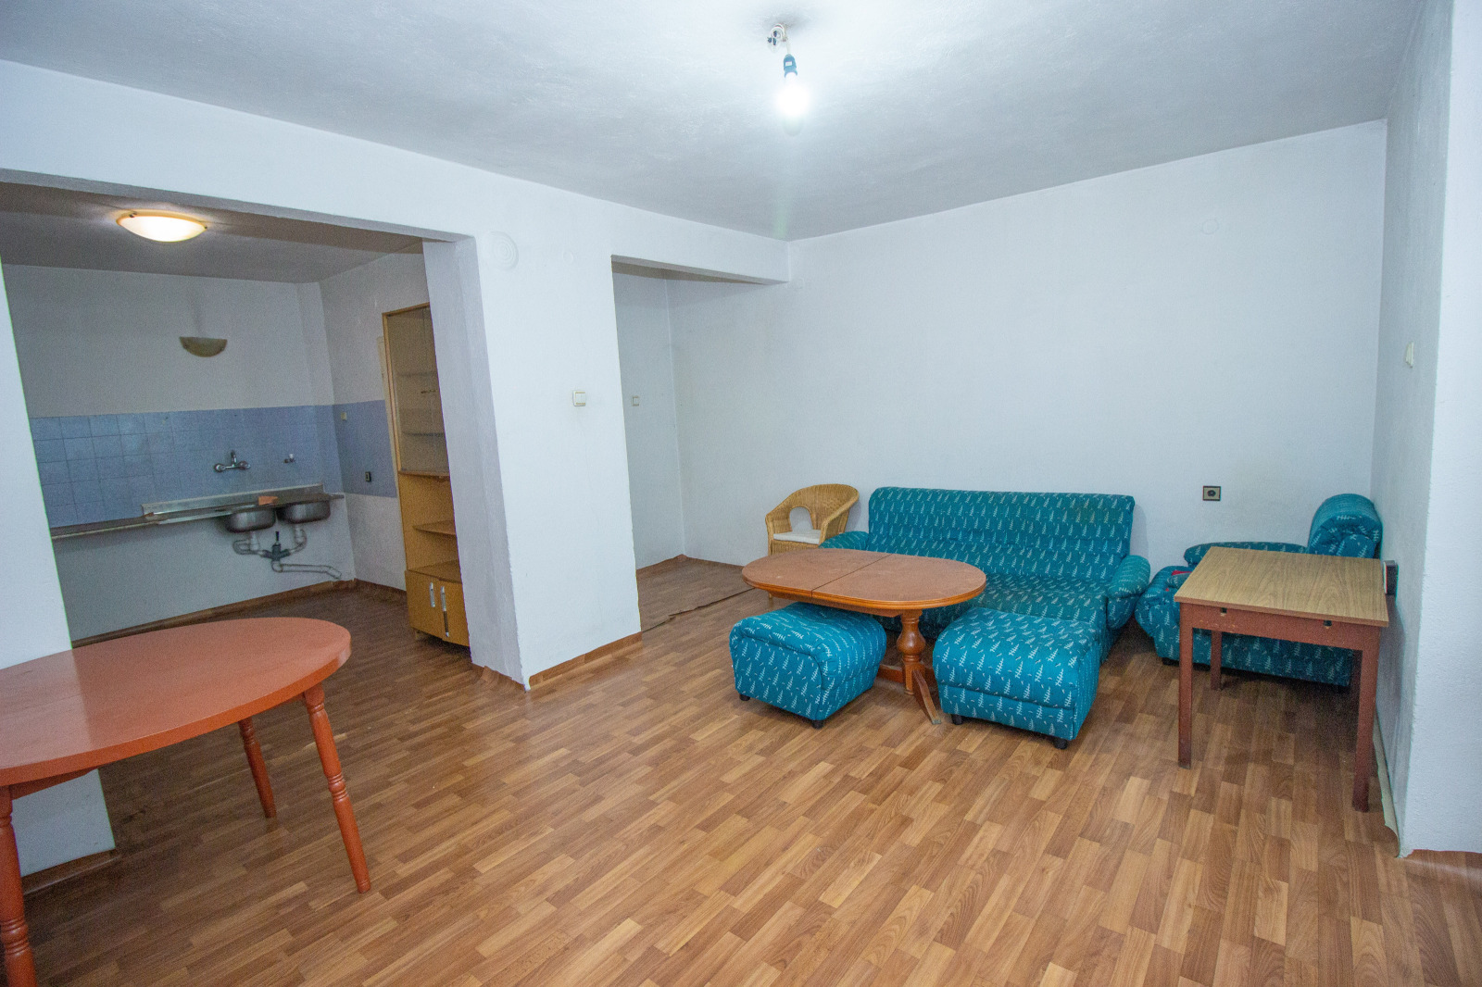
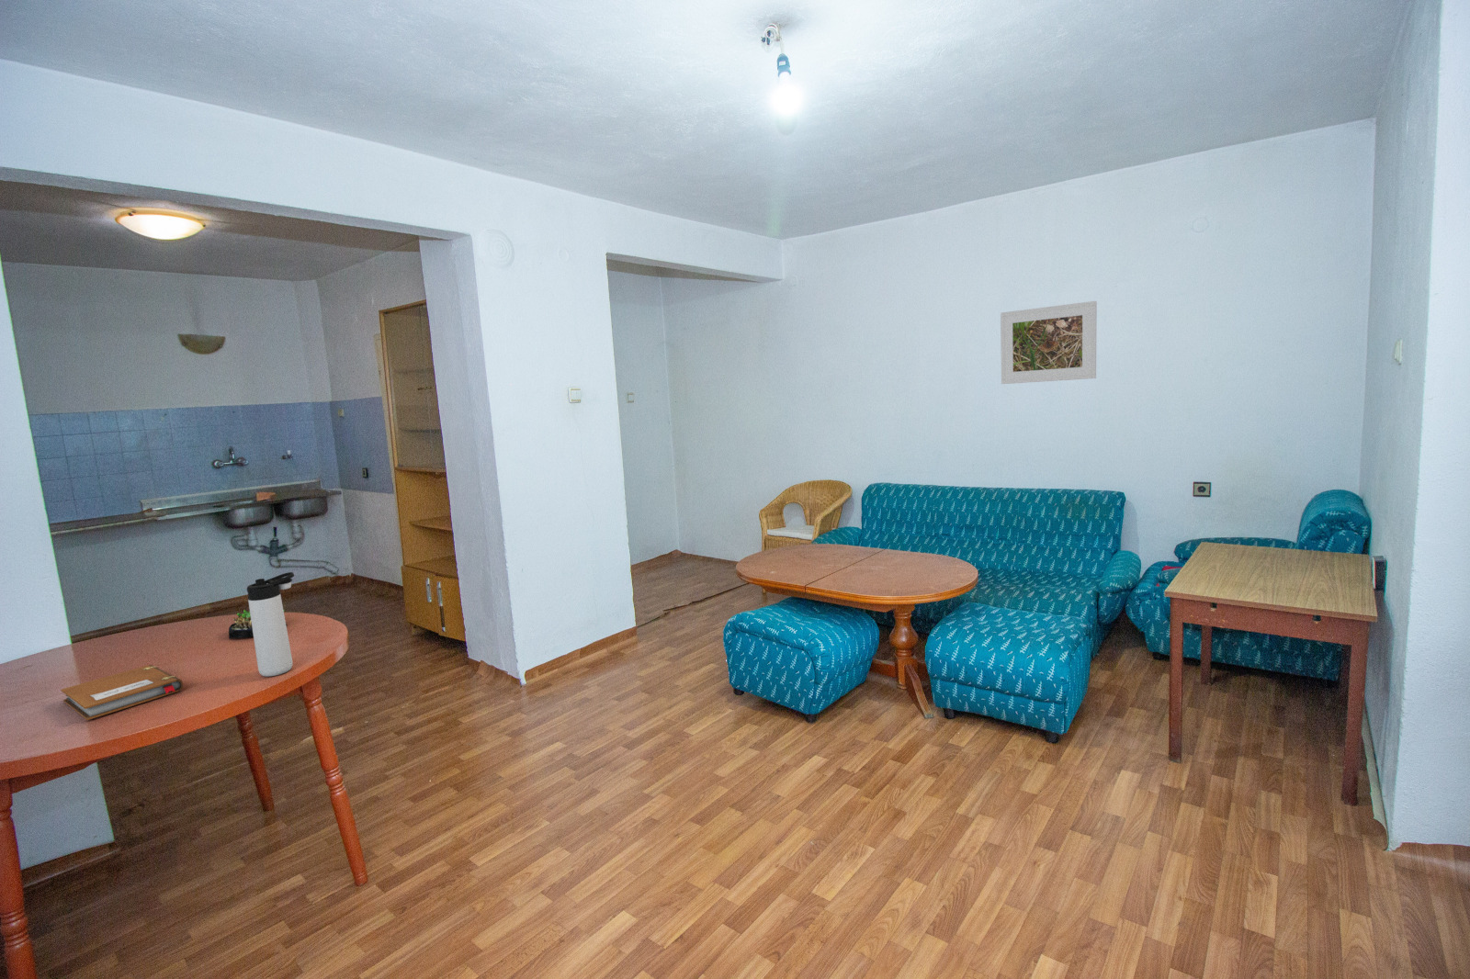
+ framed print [1000,300,1098,385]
+ notebook [60,664,184,721]
+ thermos bottle [246,571,295,677]
+ succulent plant [227,609,287,639]
